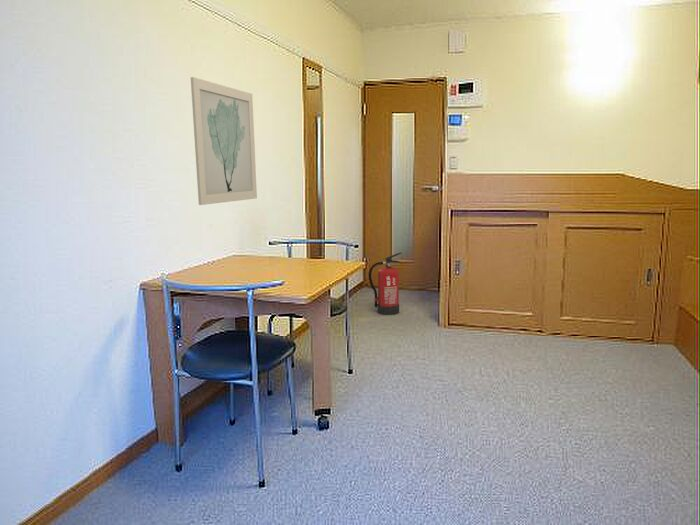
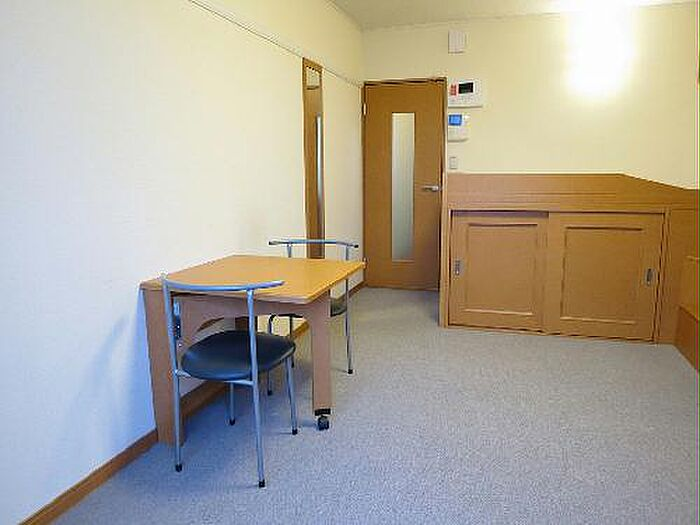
- wall art [190,76,258,206]
- fire extinguisher [368,252,403,316]
